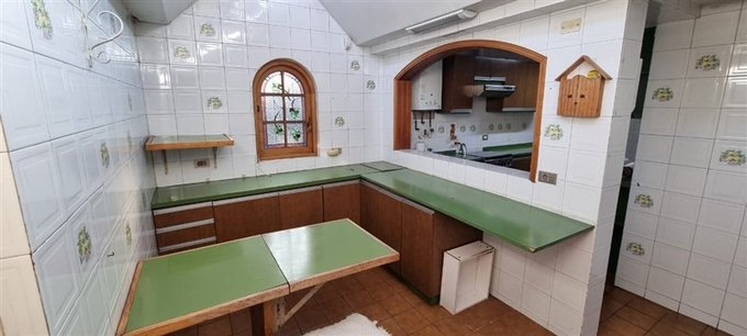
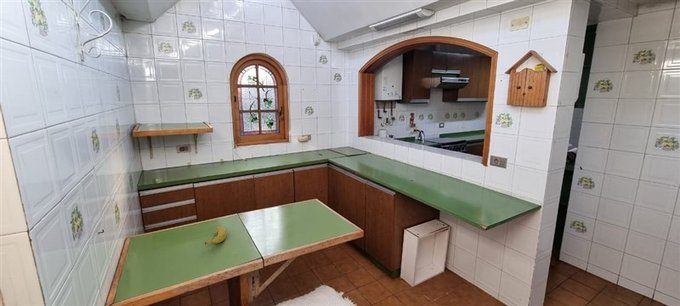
+ banana [204,226,227,246]
